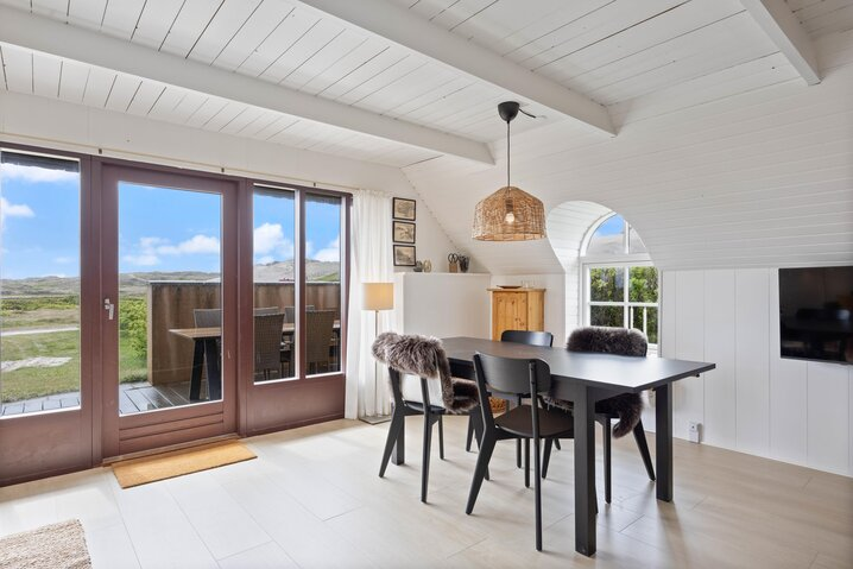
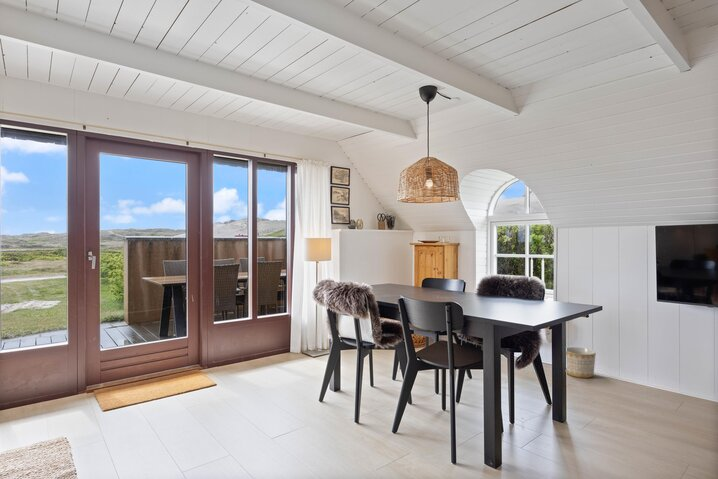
+ planter [565,346,597,379]
